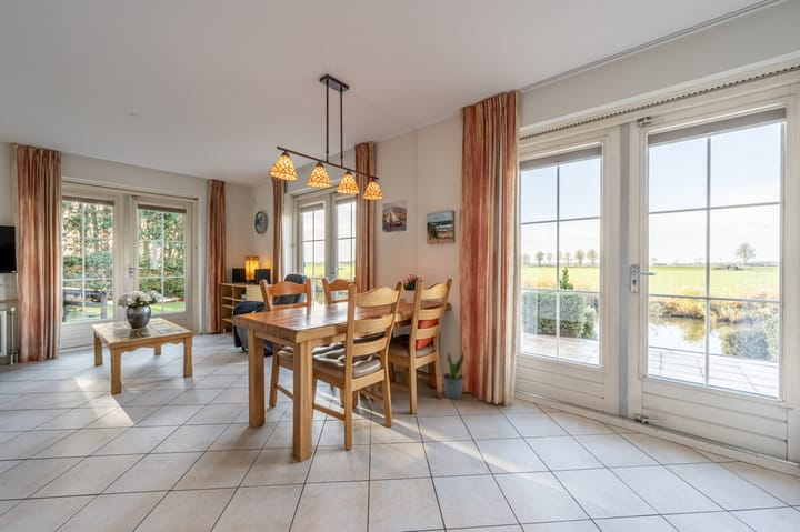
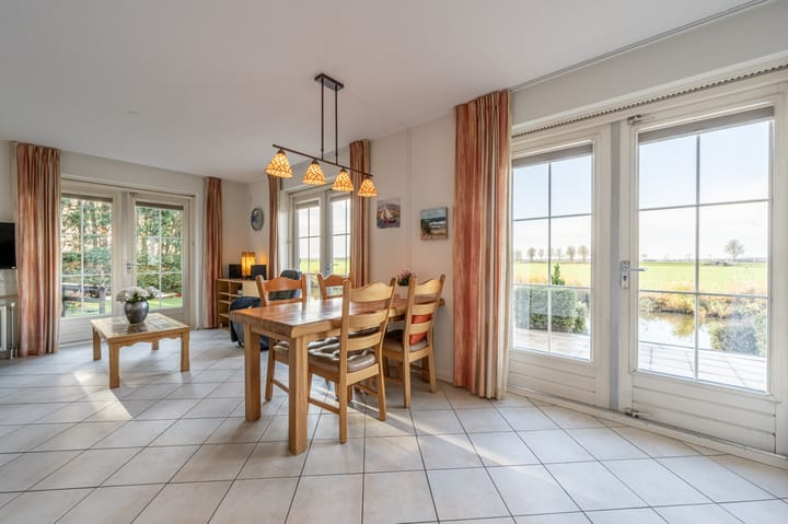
- potted plant [441,350,466,400]
